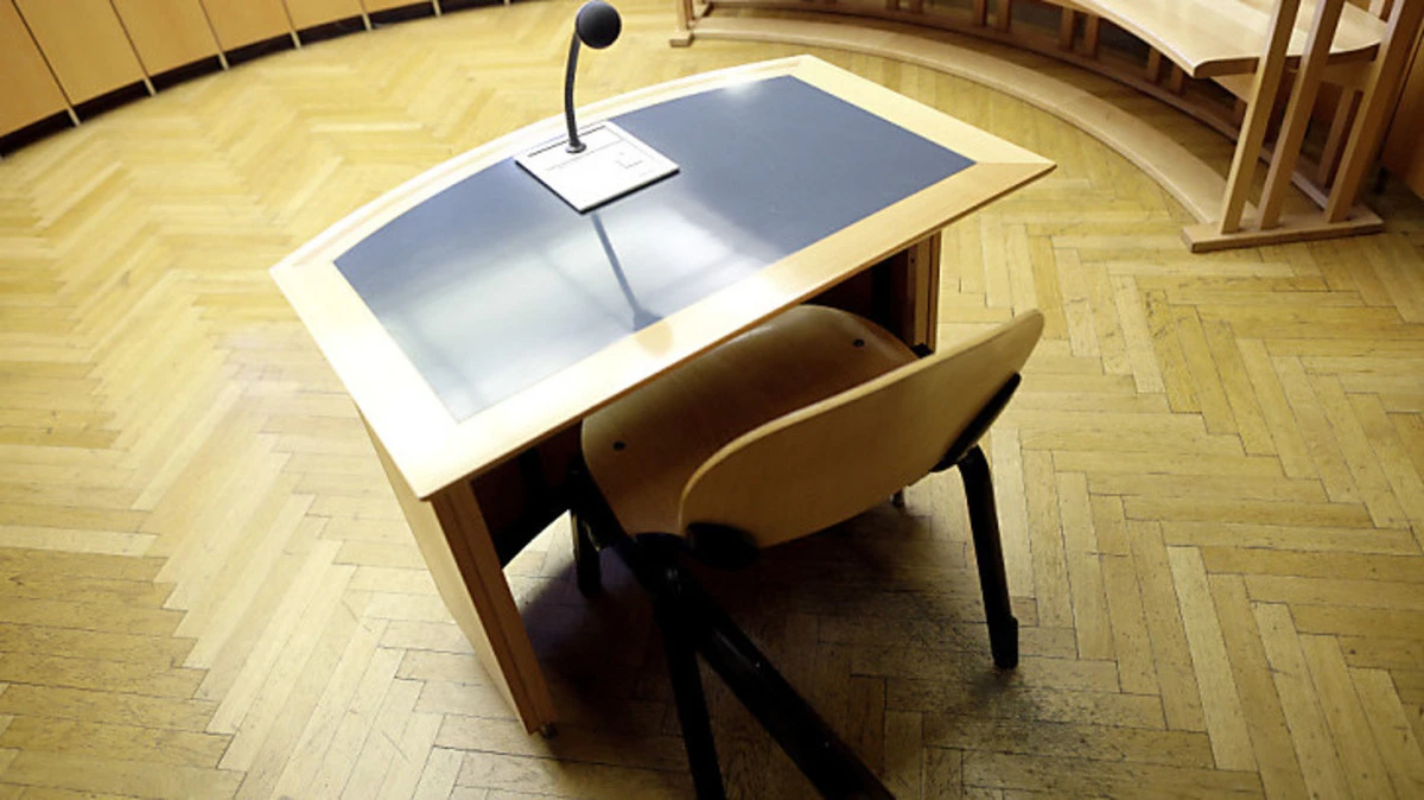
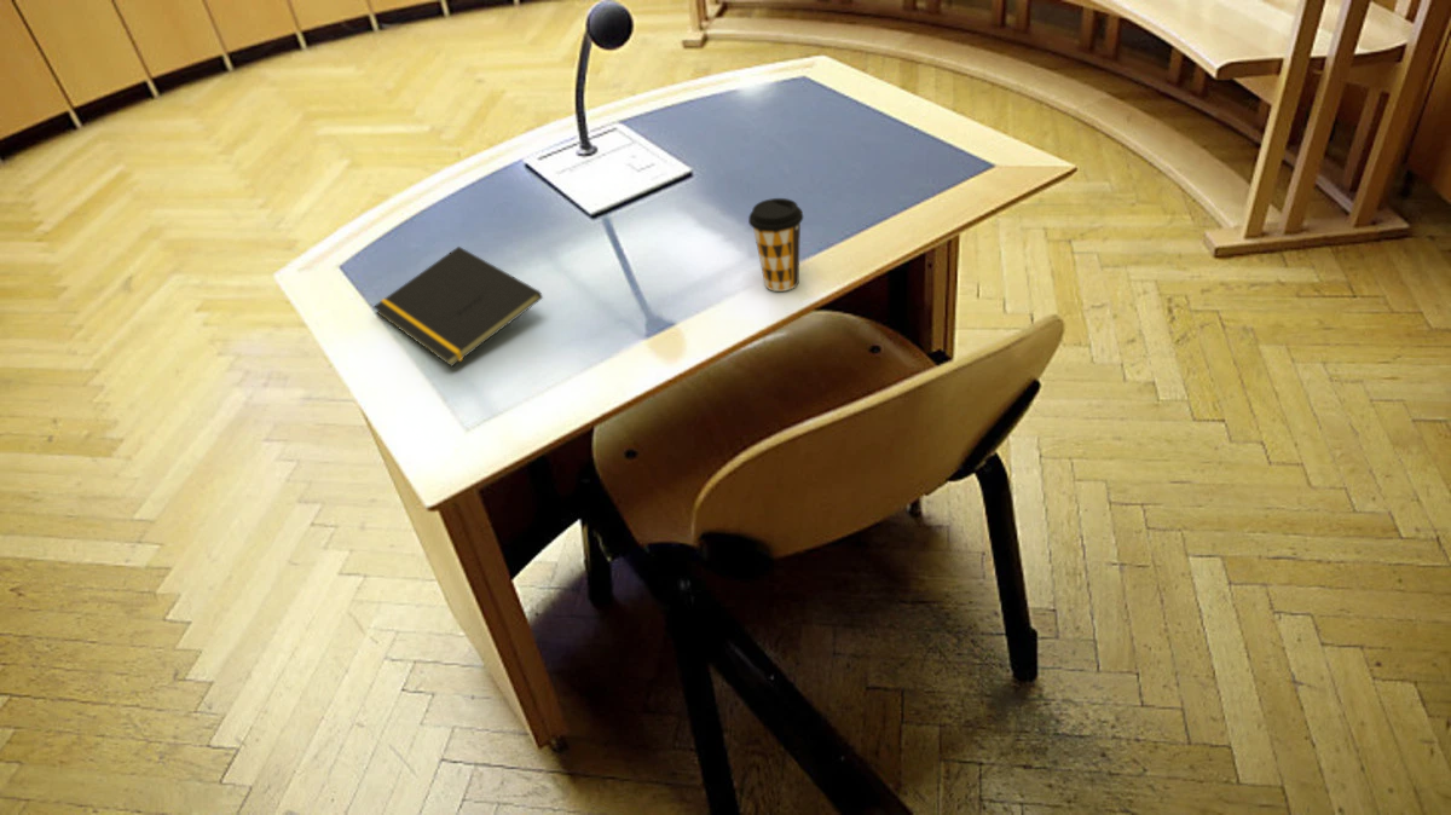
+ coffee cup [747,197,804,293]
+ notepad [372,245,544,368]
